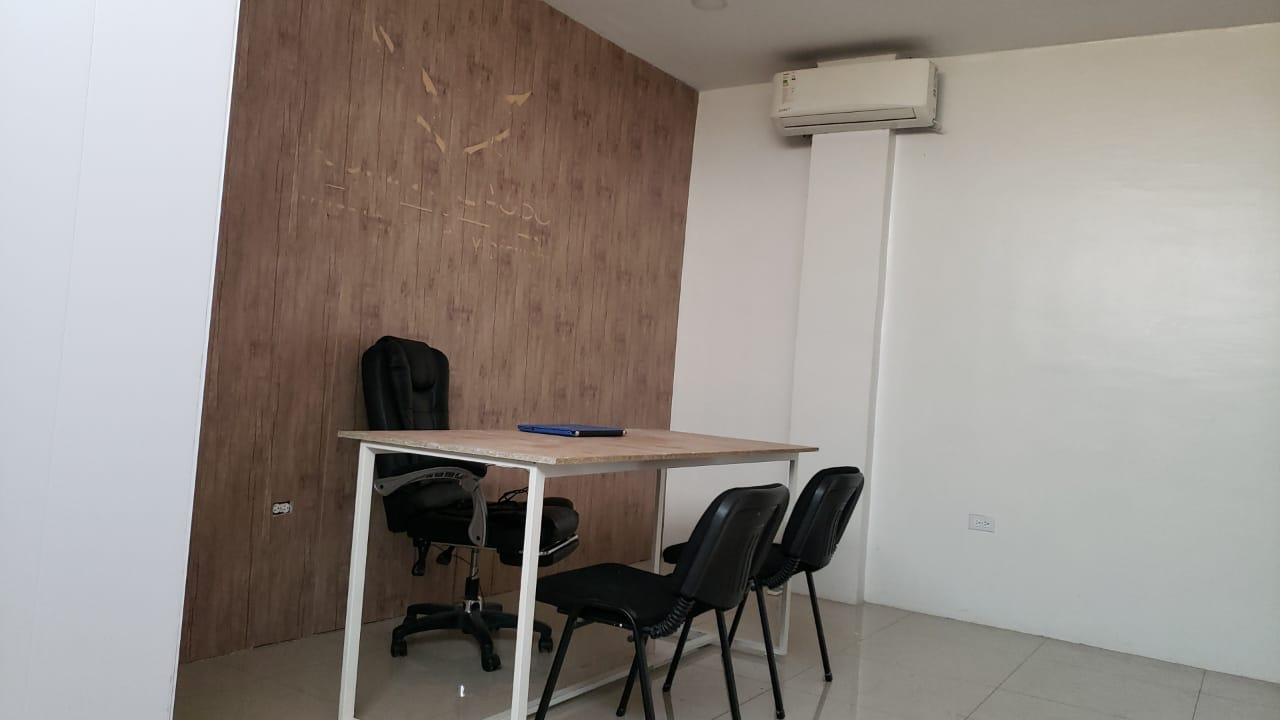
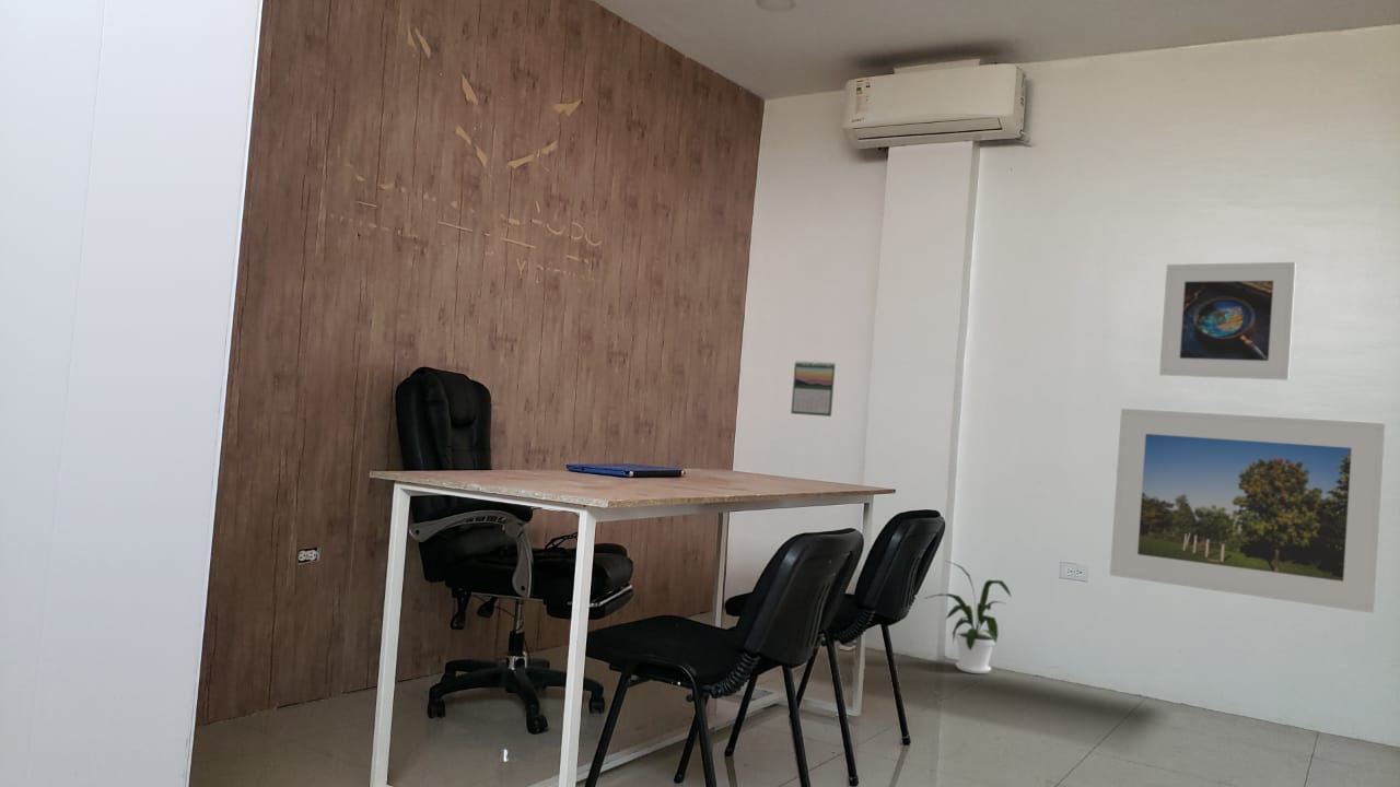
+ house plant [922,560,1012,674]
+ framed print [1158,261,1297,381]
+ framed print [1109,407,1387,614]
+ calendar [790,360,837,418]
